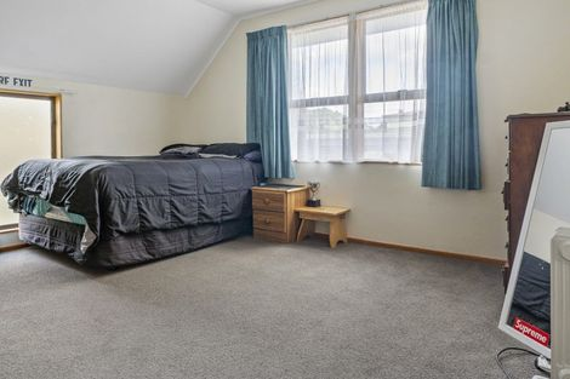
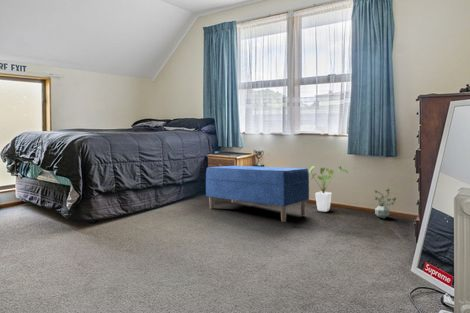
+ house plant [308,165,349,213]
+ potted plant [374,188,397,220]
+ bench [205,165,310,223]
